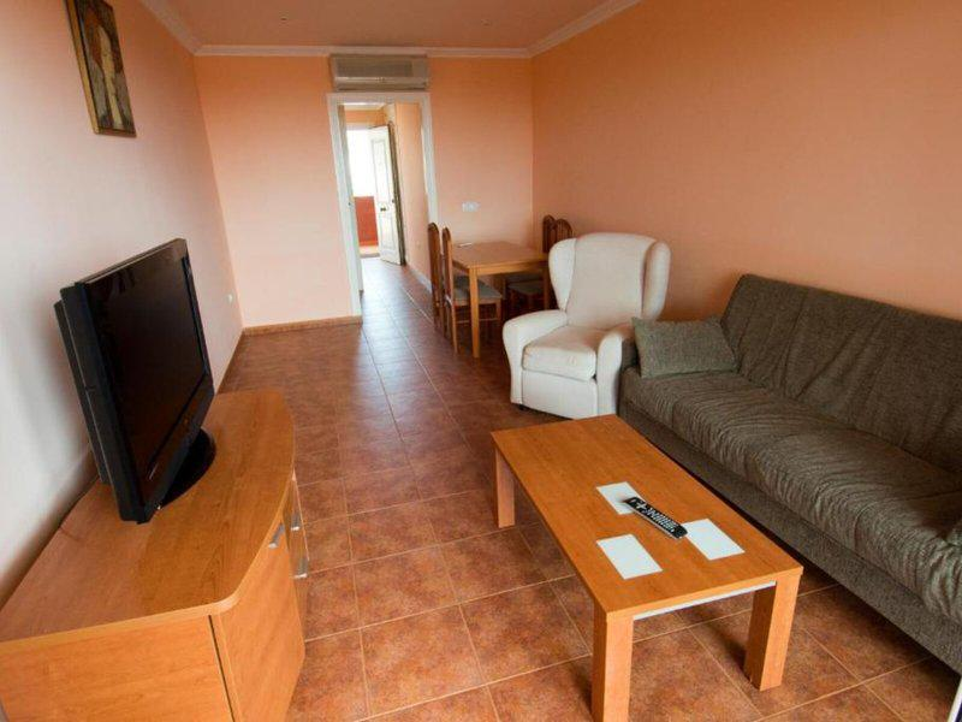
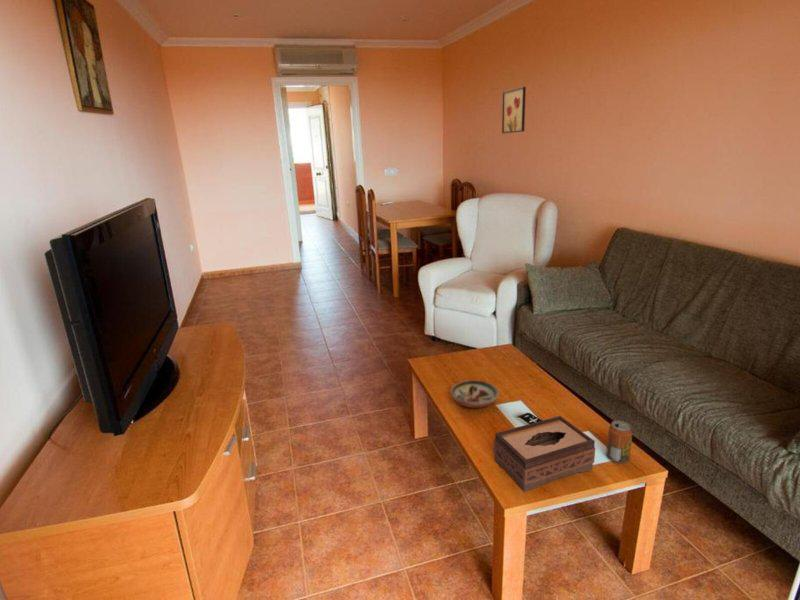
+ decorative bowl [449,379,500,409]
+ wall art [501,86,527,134]
+ beverage can [605,420,634,464]
+ tissue box [493,415,596,492]
